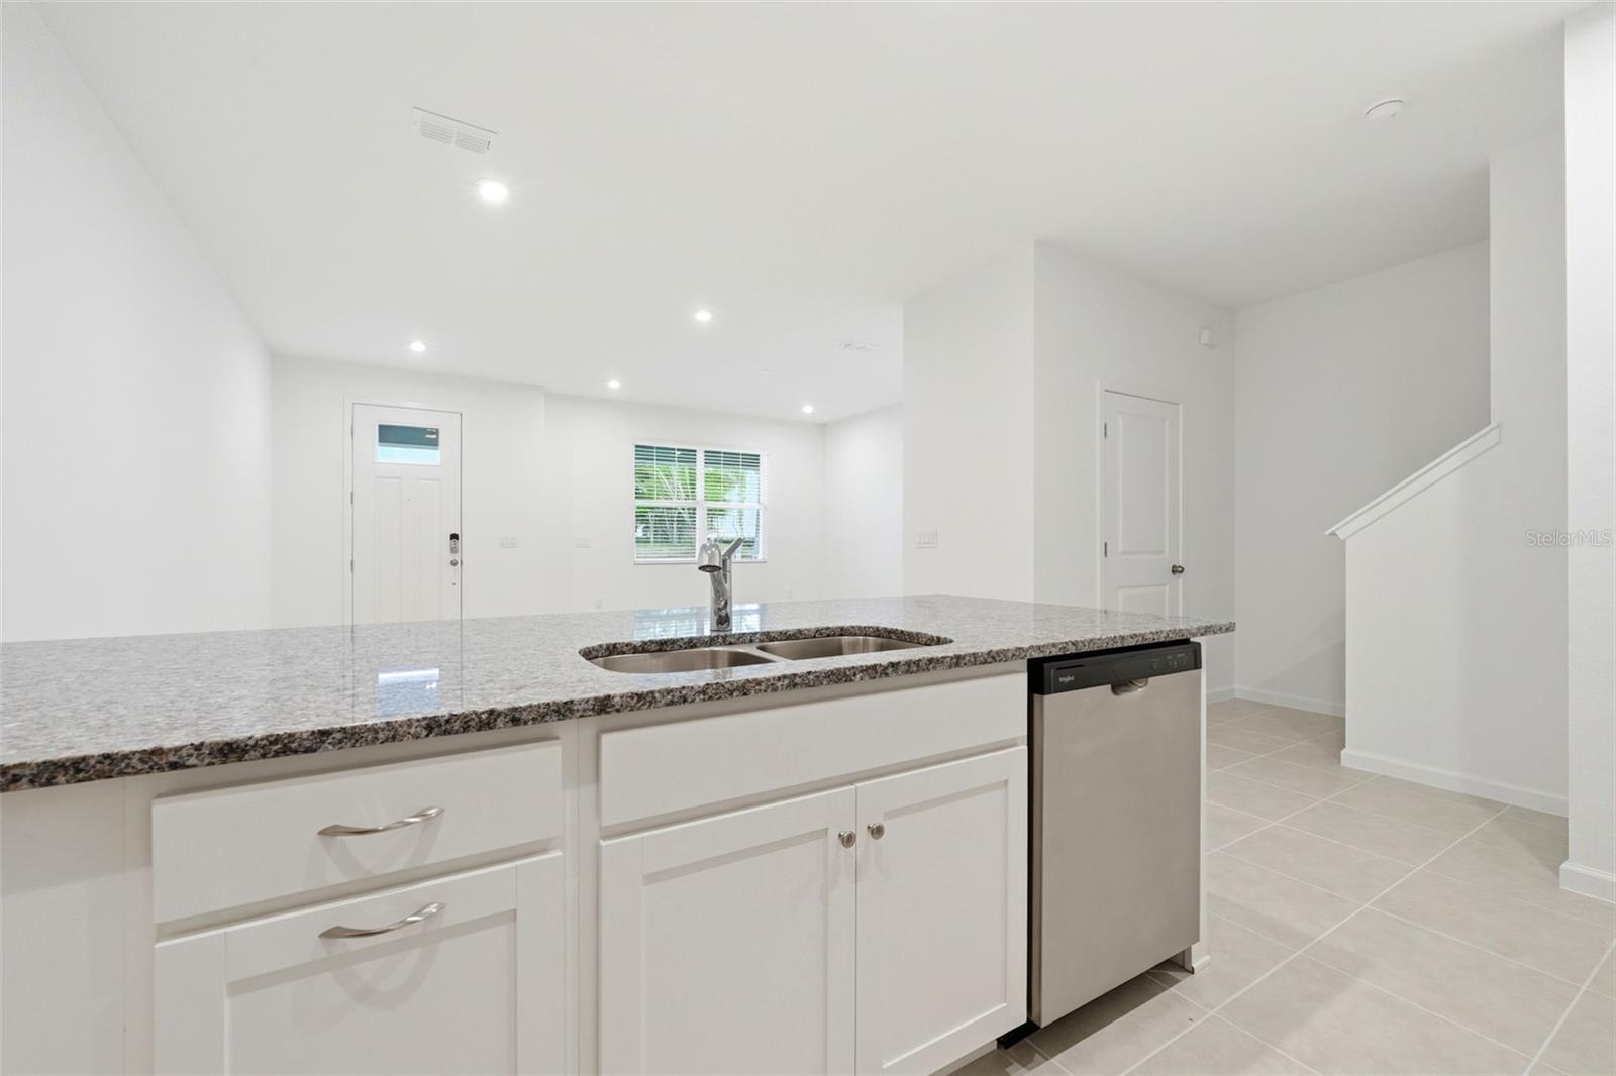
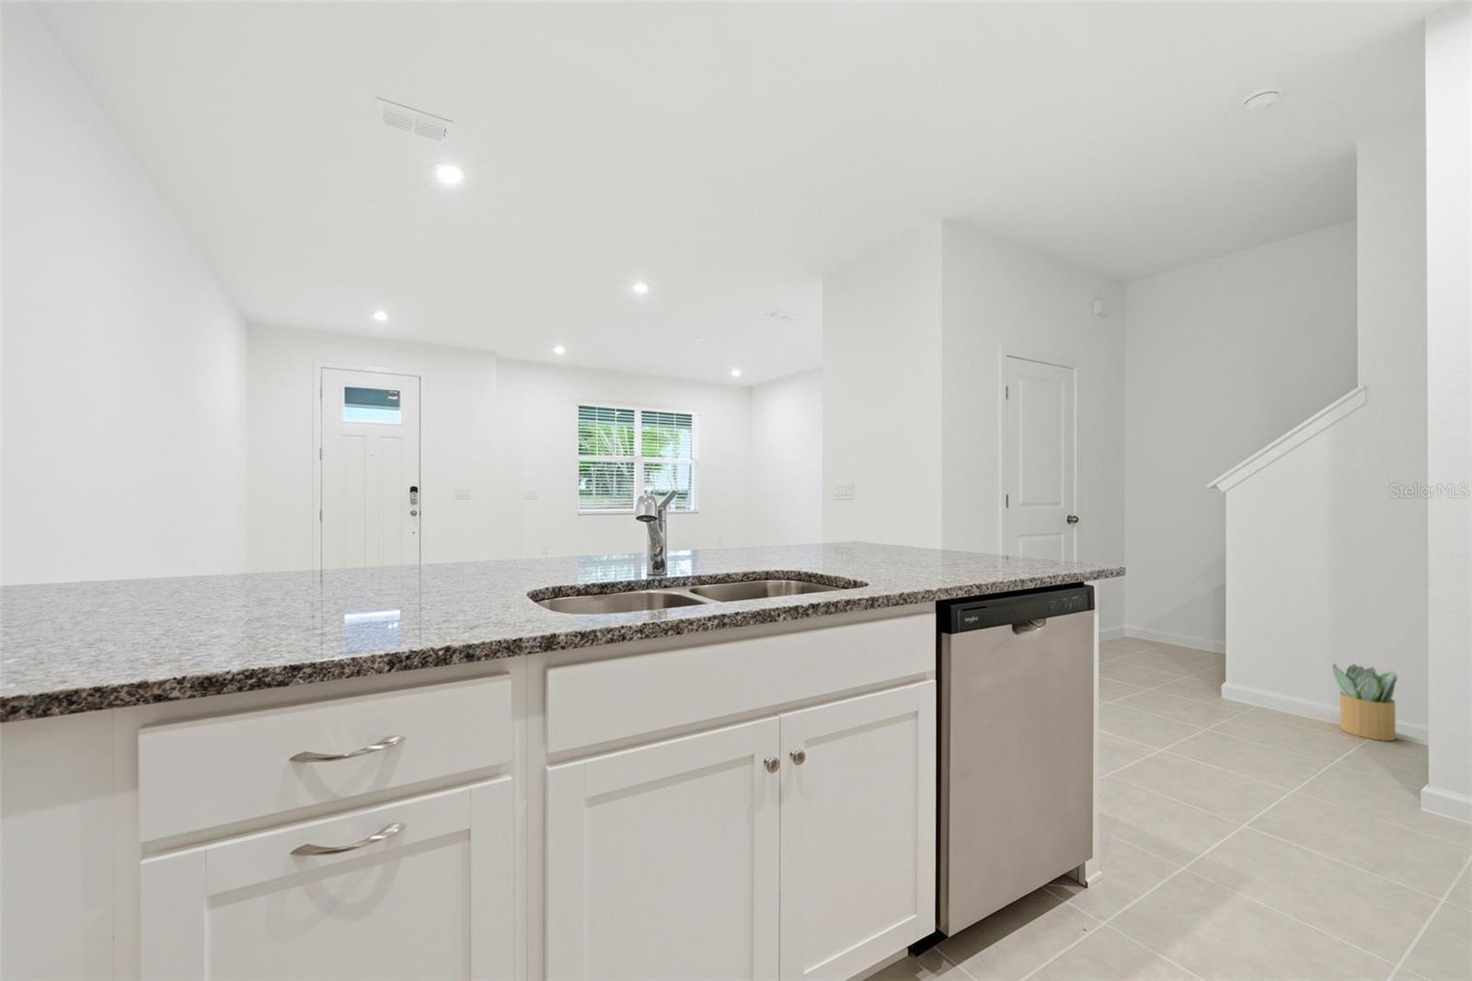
+ potted plant [1331,662,1399,741]
